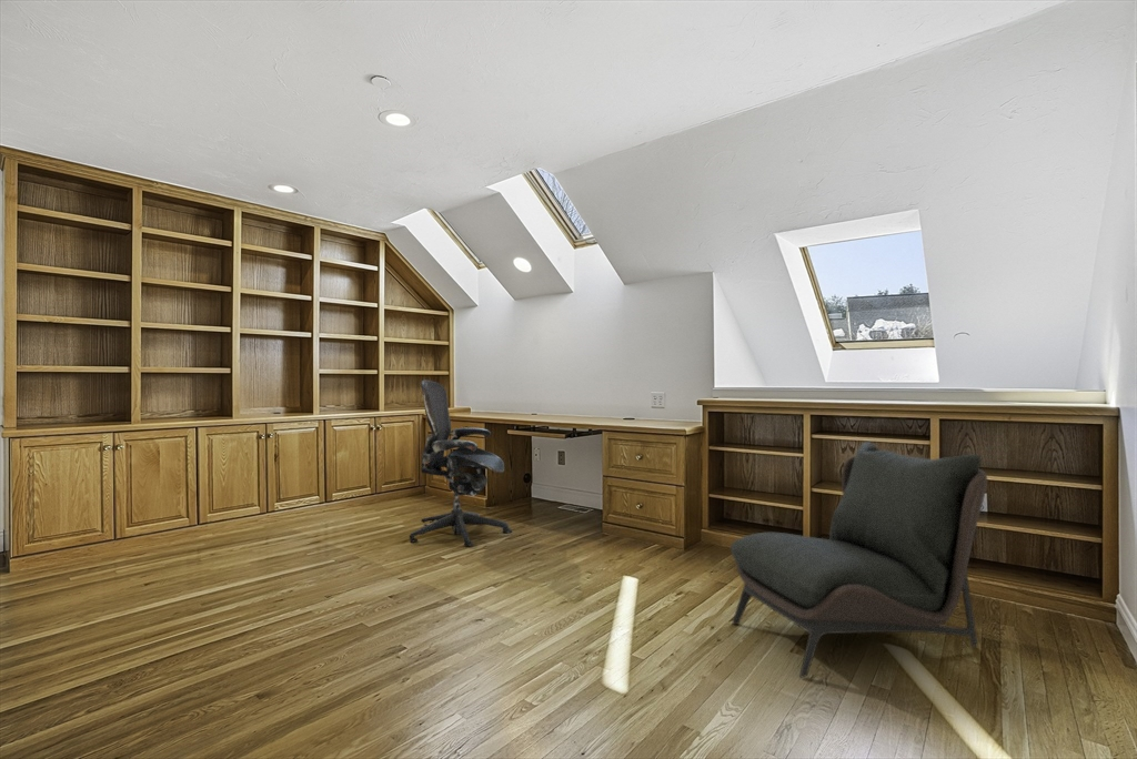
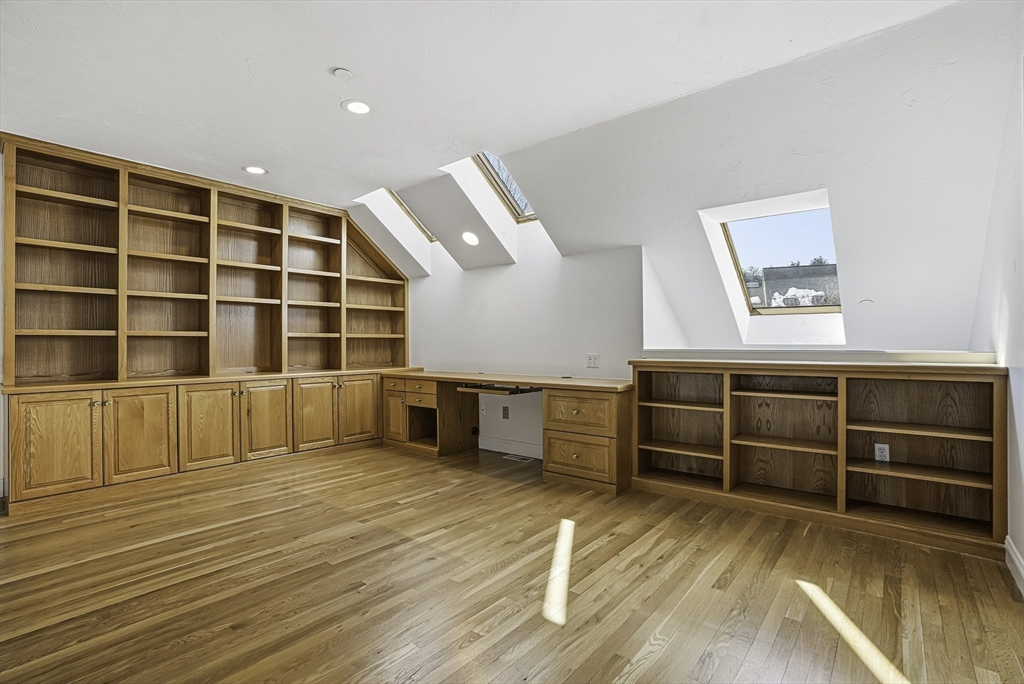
- armless chair [730,441,988,678]
- office chair [409,380,513,547]
